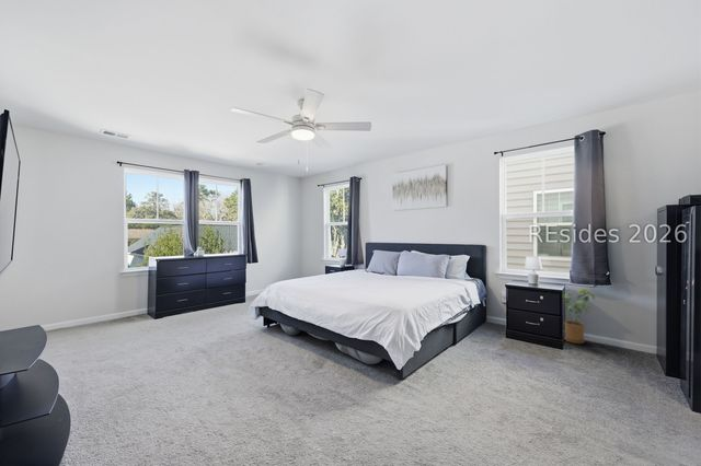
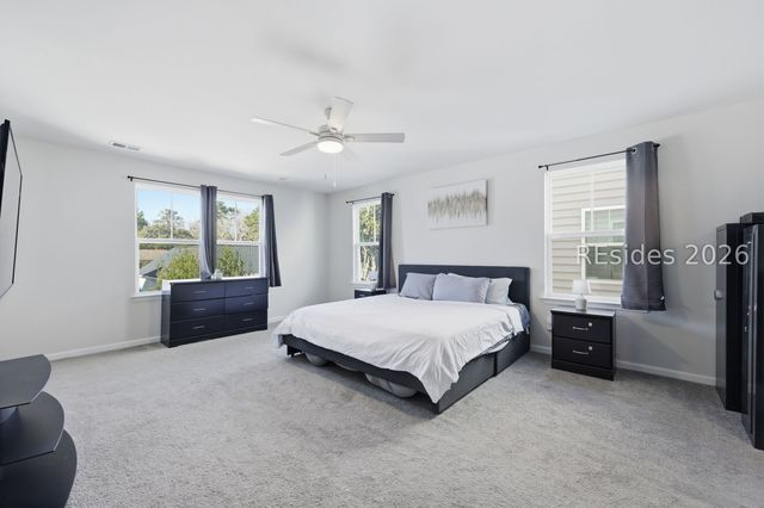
- house plant [563,288,596,345]
